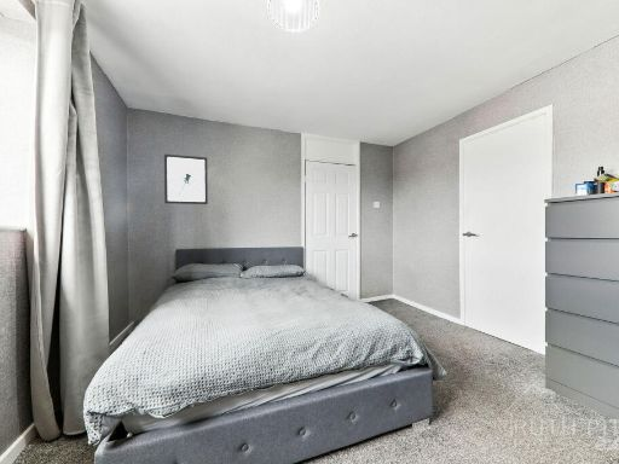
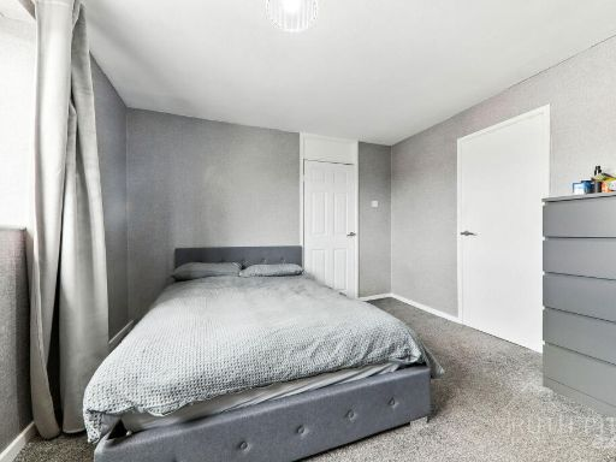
- wall art [163,153,209,205]
